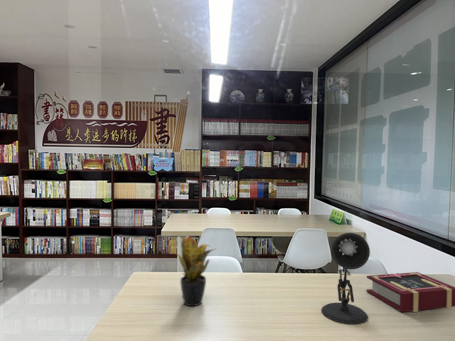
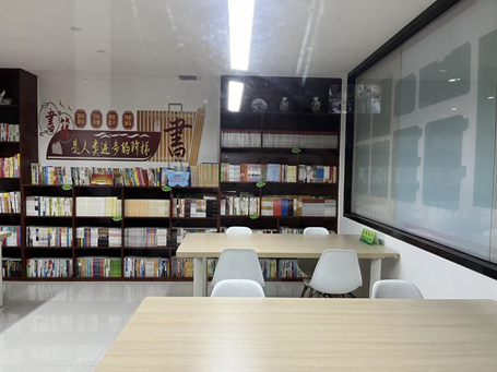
- potted plant [170,235,218,307]
- desk lamp [320,232,371,325]
- book [365,271,455,313]
